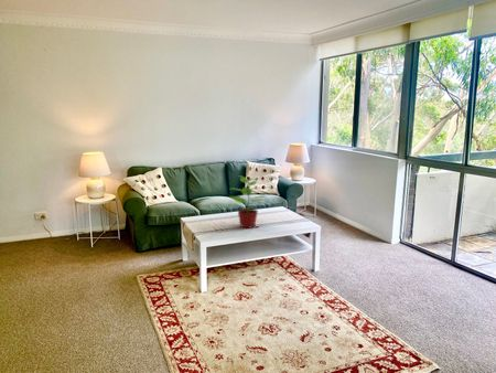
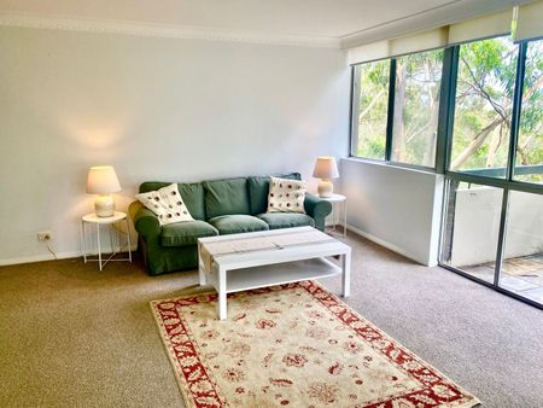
- potted plant [228,174,268,228]
